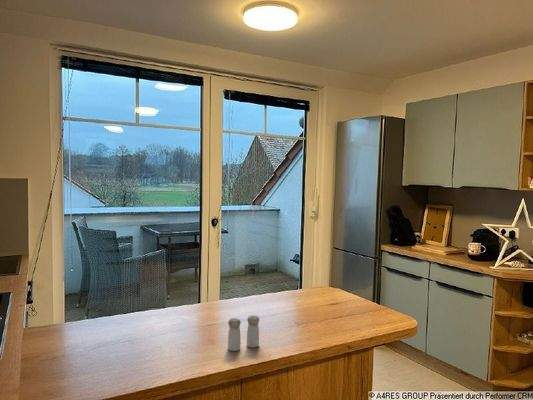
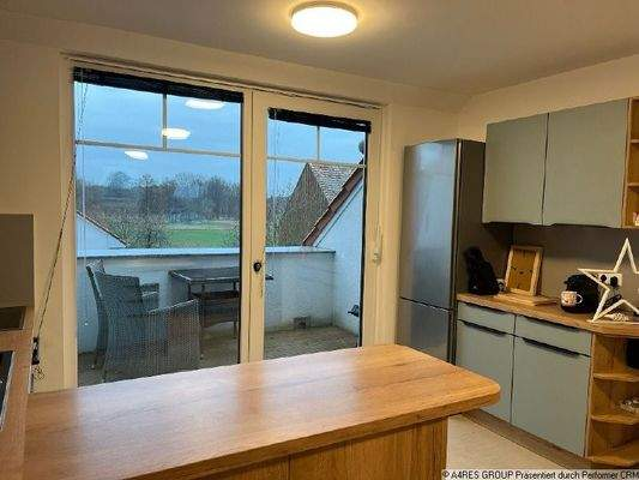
- salt and pepper shaker [227,315,260,352]
